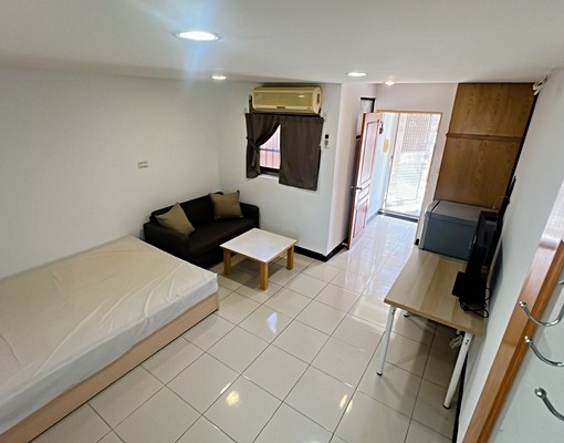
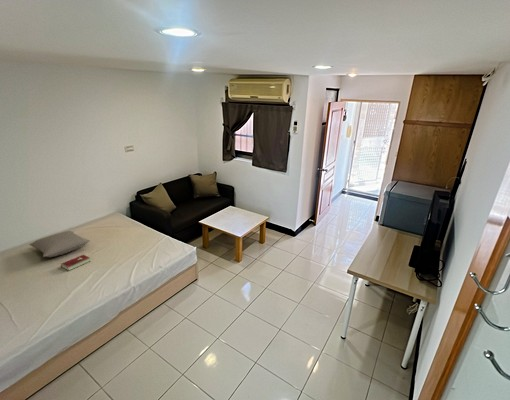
+ pillow [29,230,91,258]
+ hardcover book [60,254,91,272]
